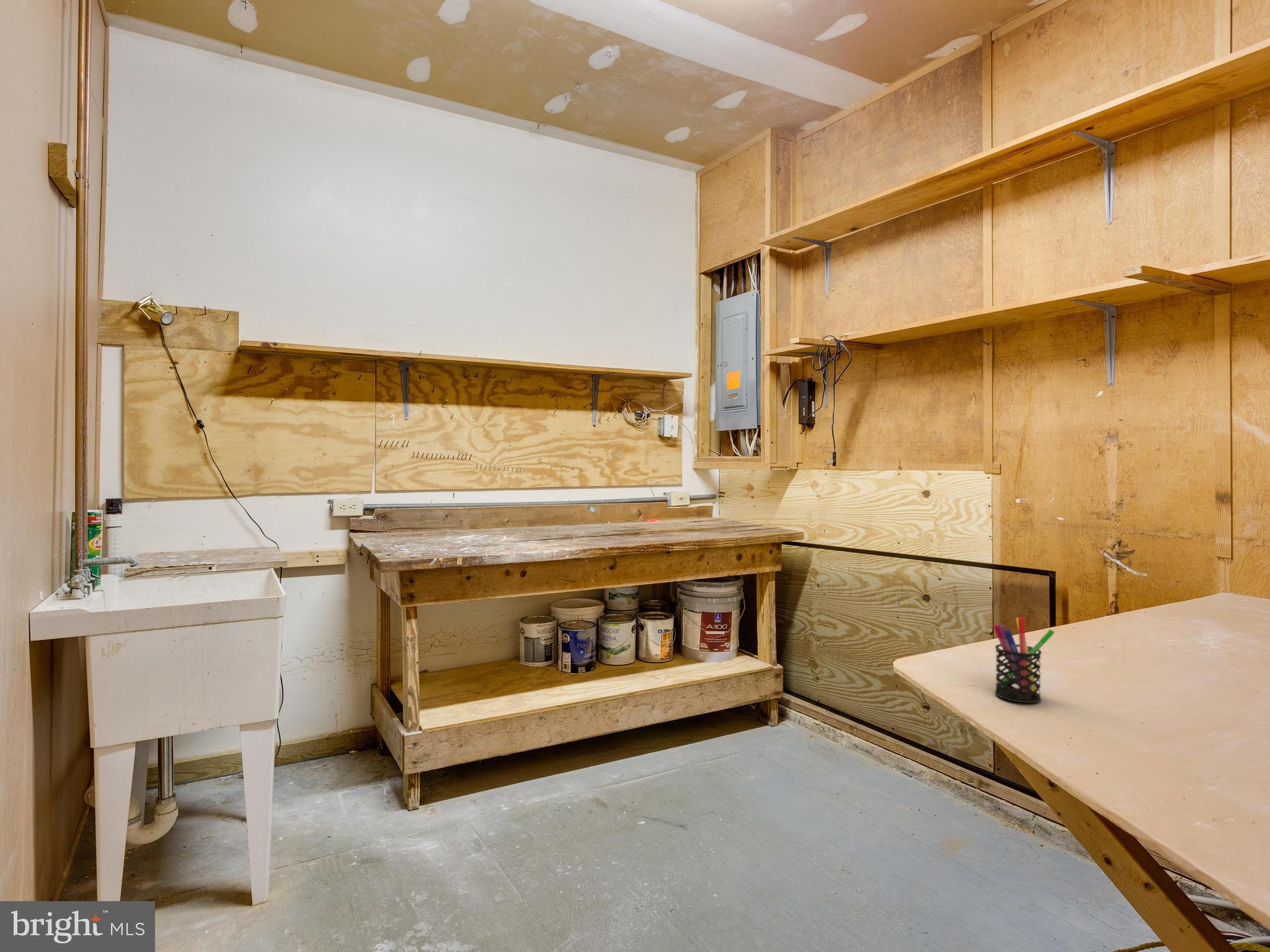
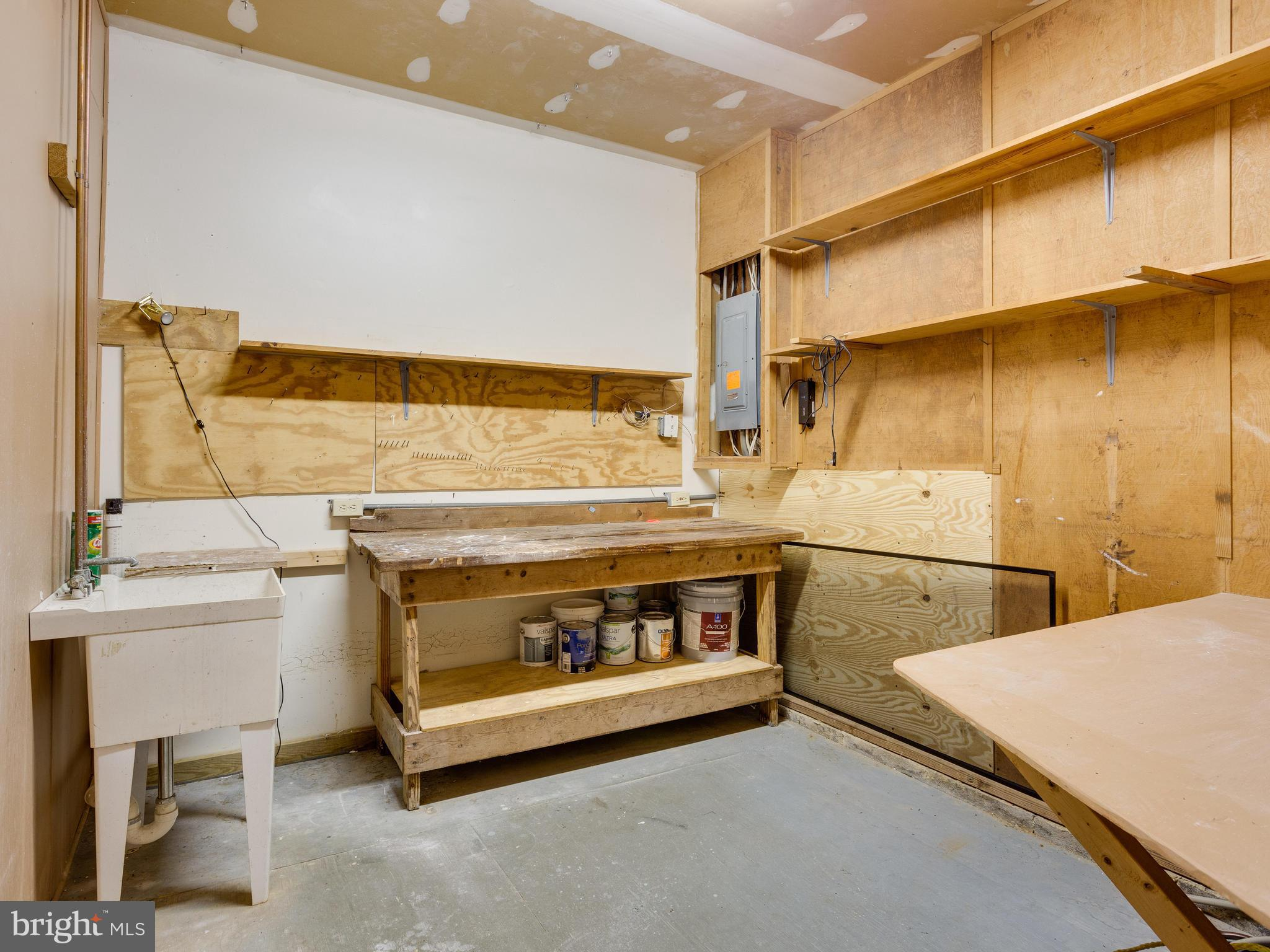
- pen holder [993,617,1055,703]
